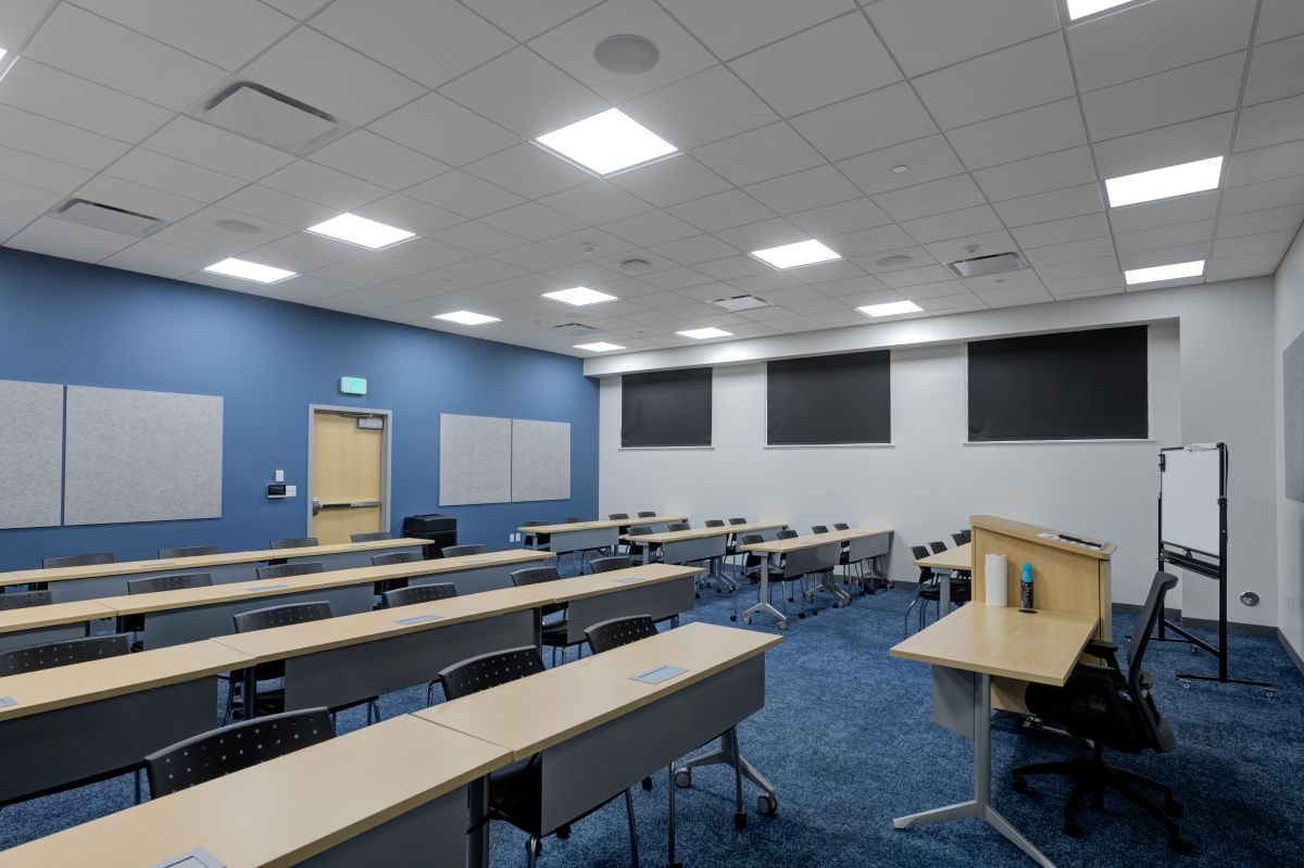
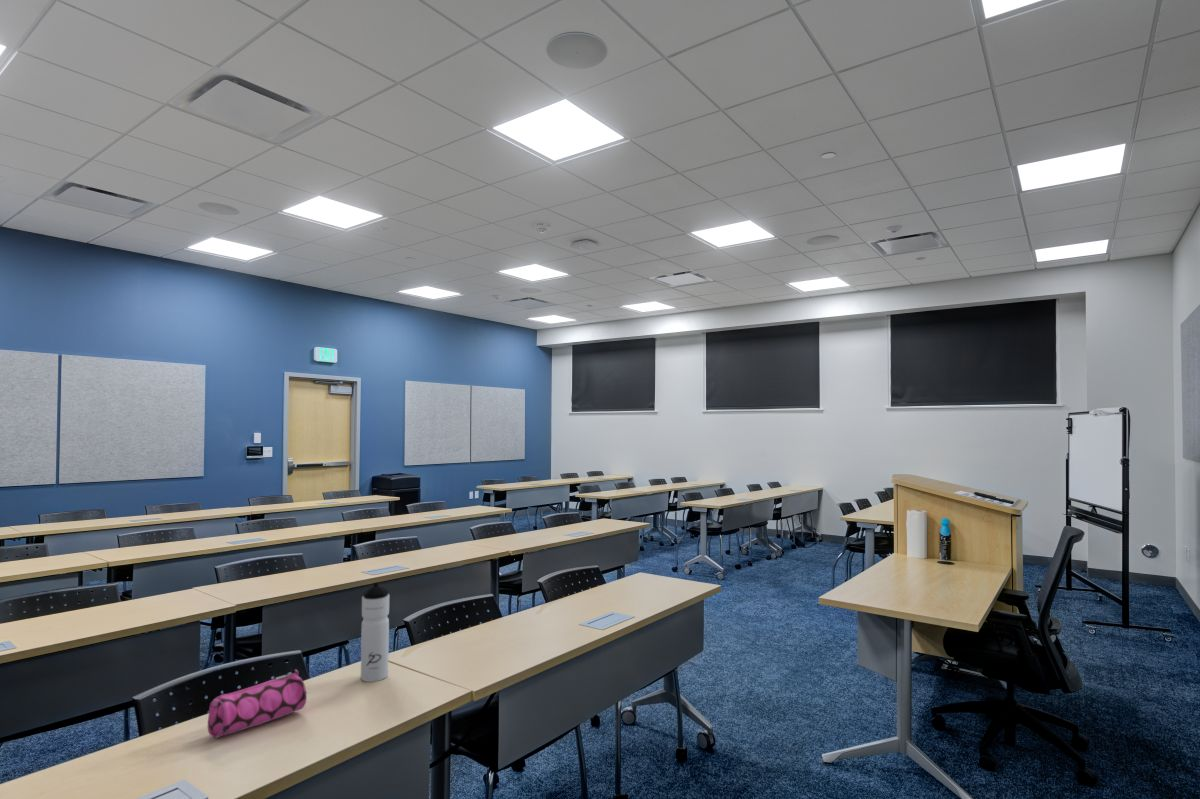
+ pencil case [207,668,308,739]
+ water bottle [360,582,390,683]
